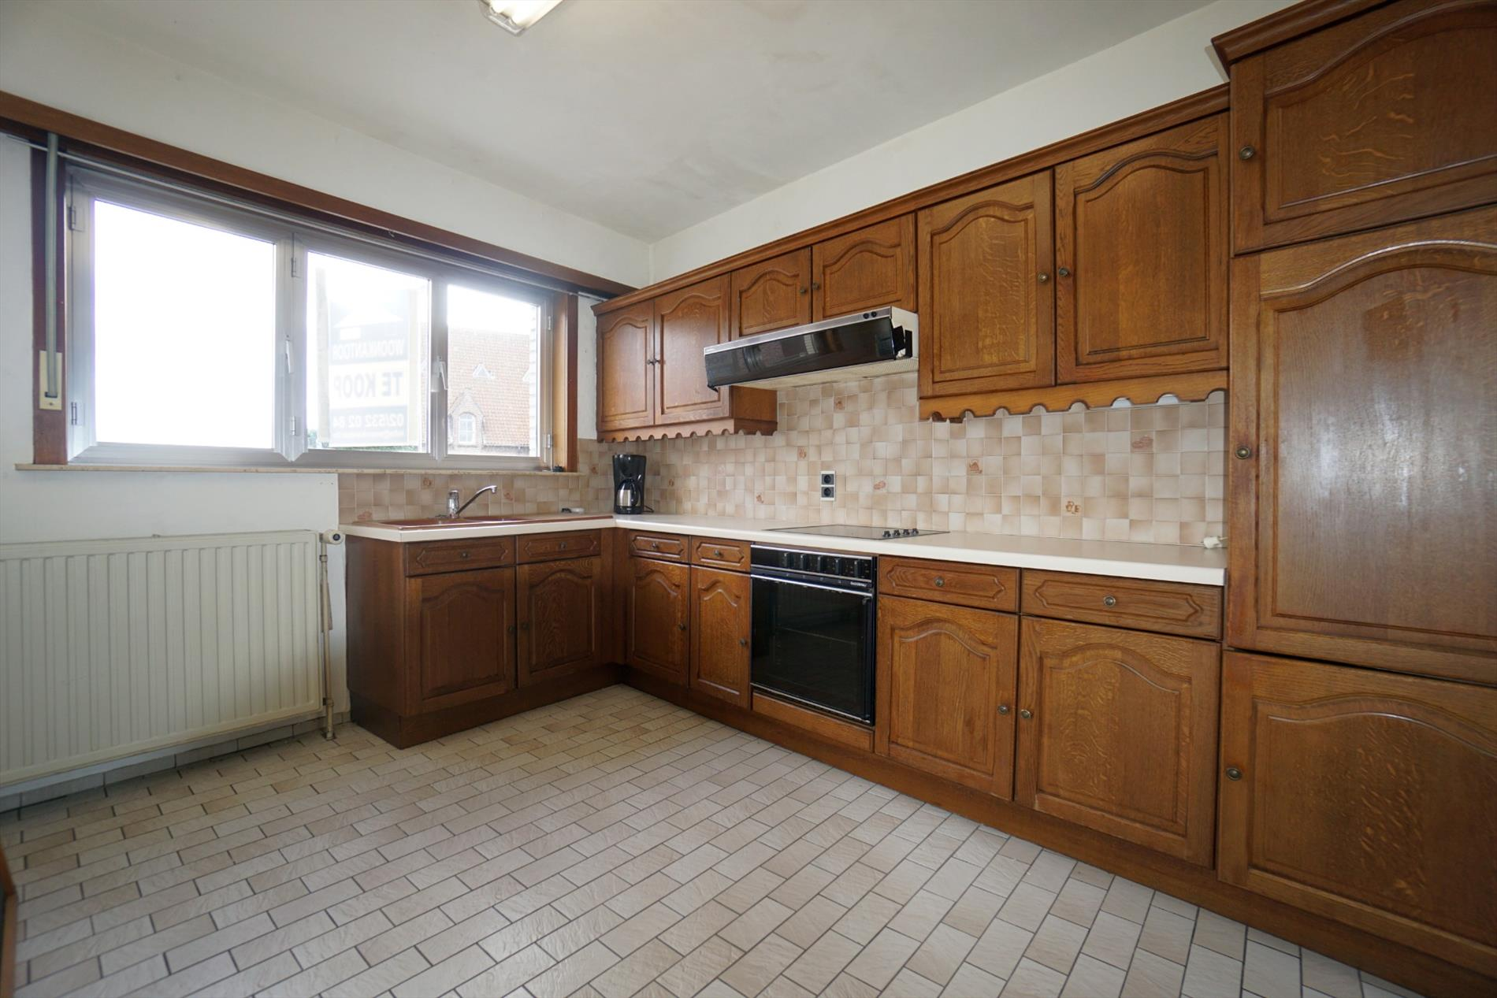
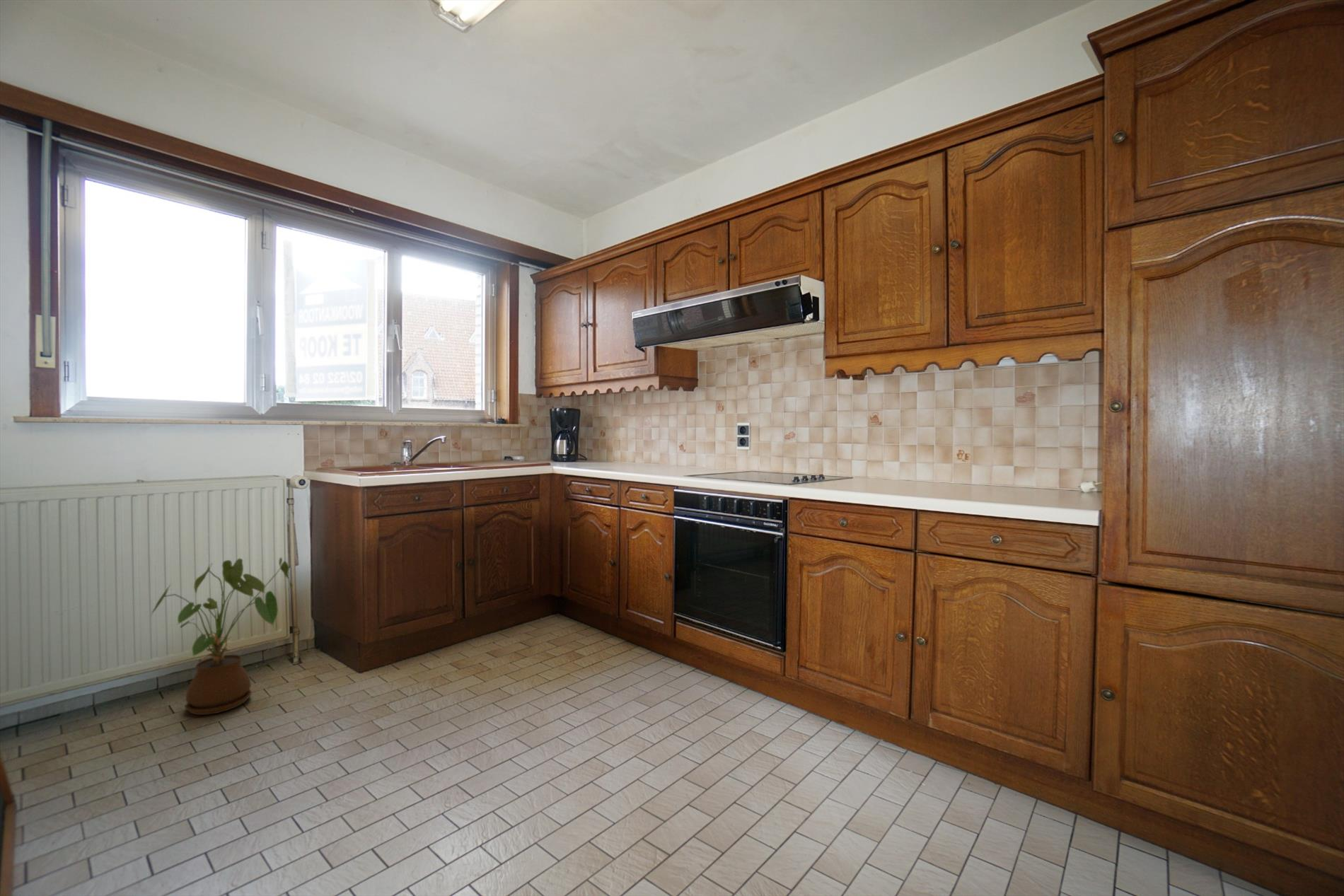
+ house plant [149,557,294,716]
